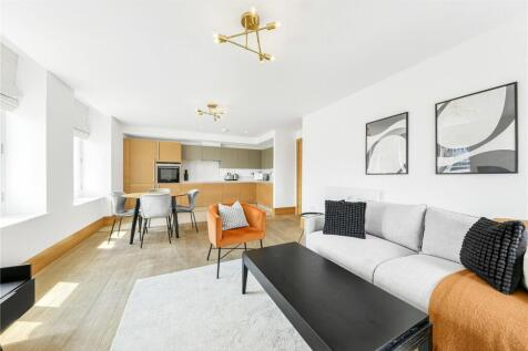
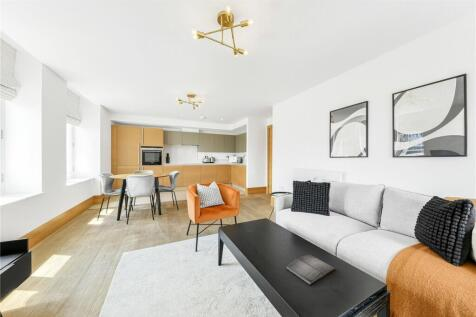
+ hardback book [285,254,337,286]
